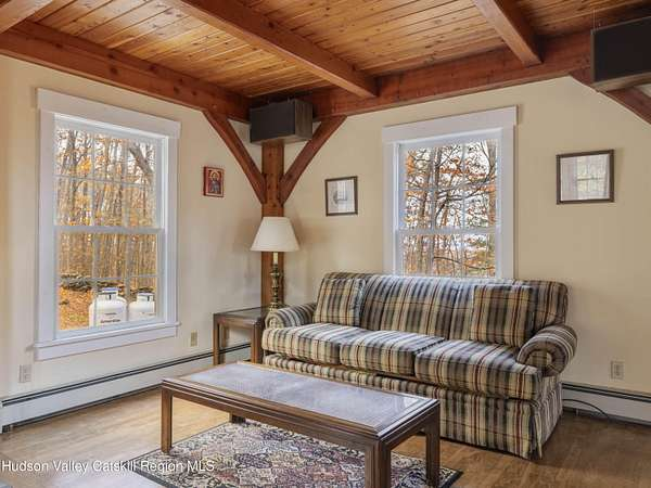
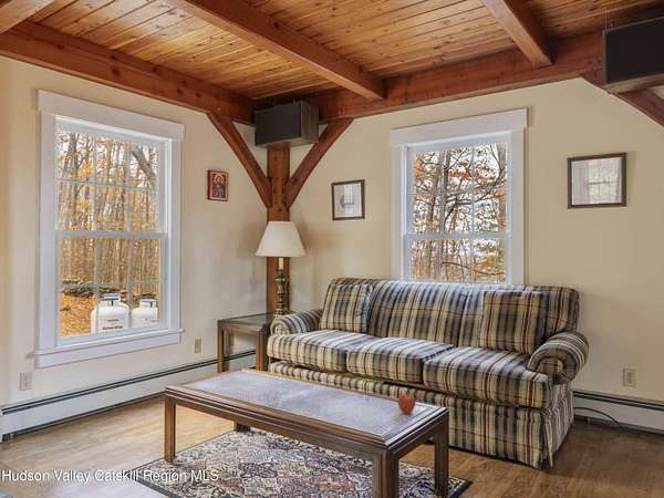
+ fruit [396,390,416,415]
